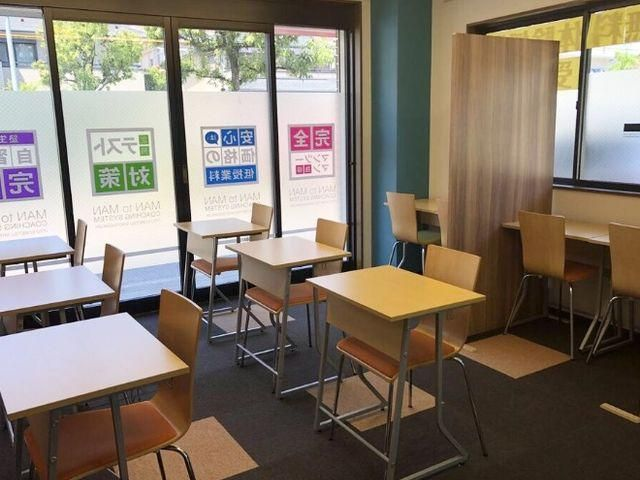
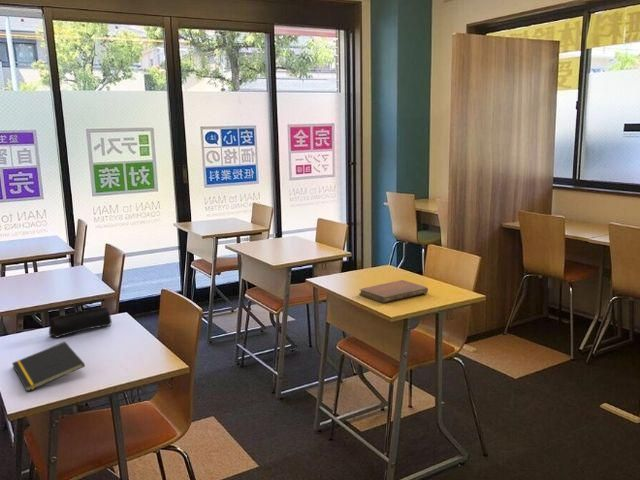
+ pencil case [48,302,113,339]
+ notebook [358,279,429,304]
+ notepad [11,341,86,393]
